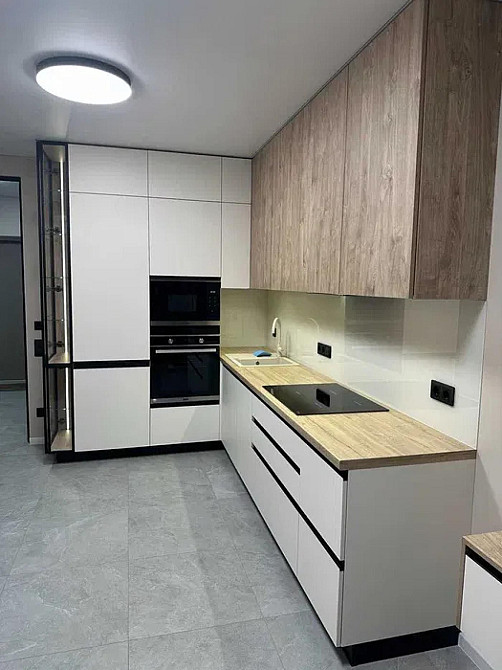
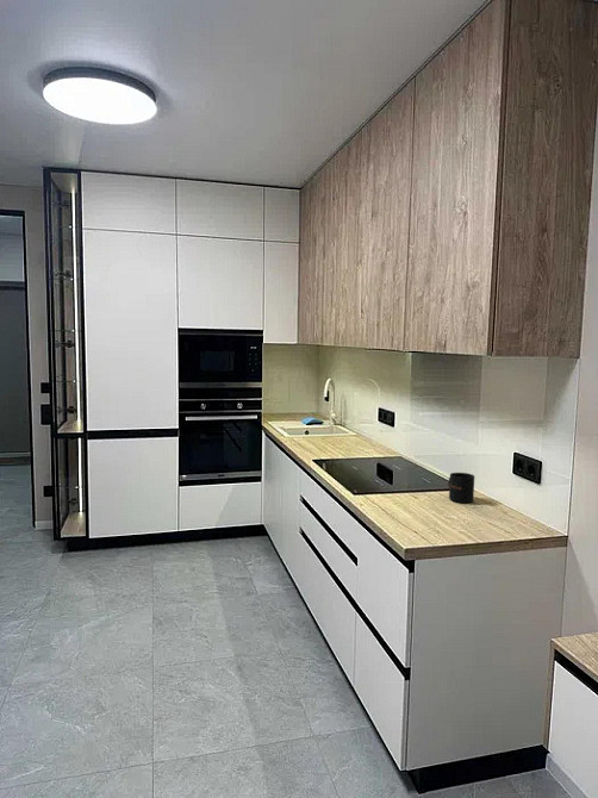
+ mug [447,472,475,504]
